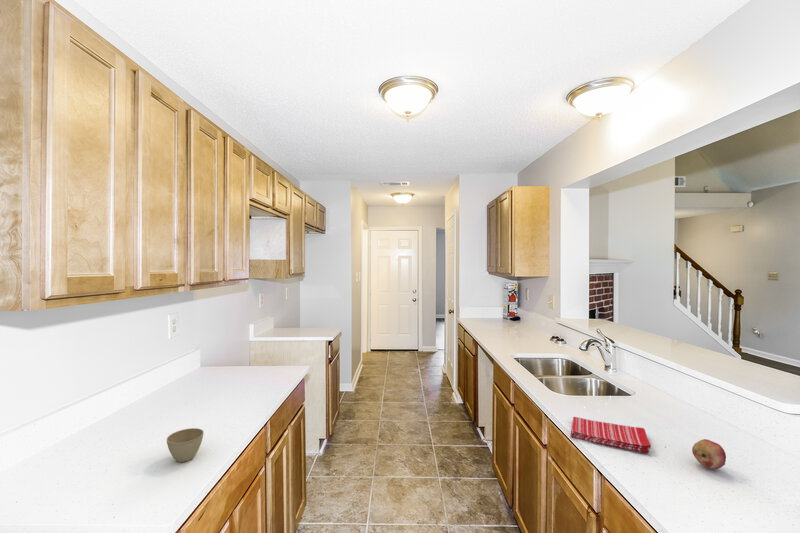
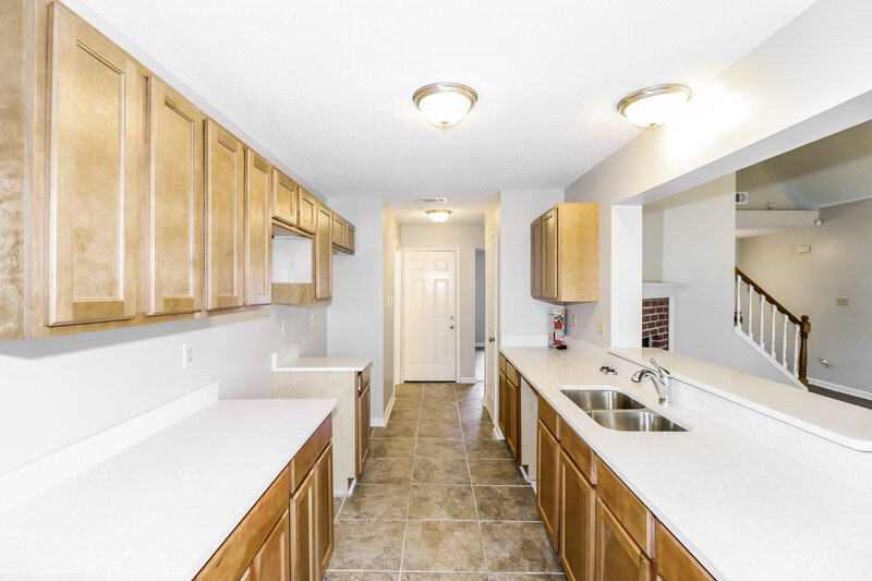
- dish towel [570,416,652,454]
- fruit [691,438,727,470]
- flower pot [166,427,205,463]
